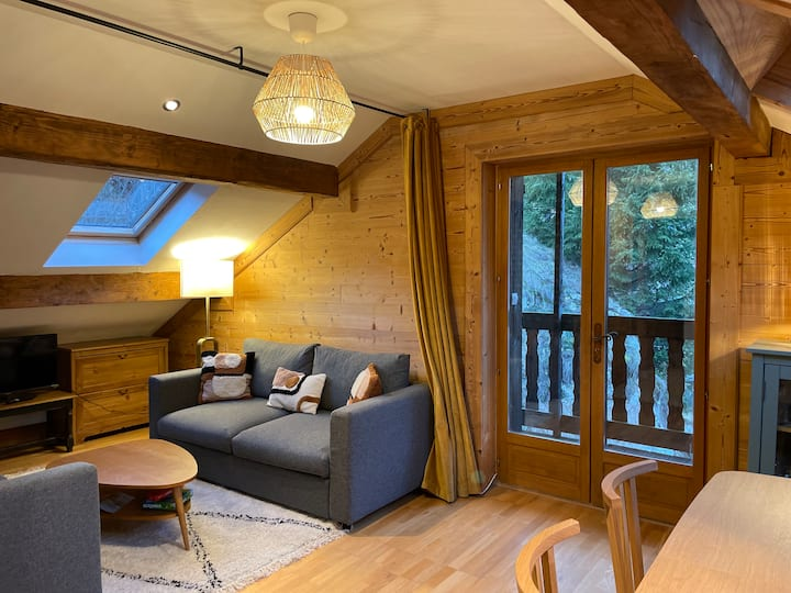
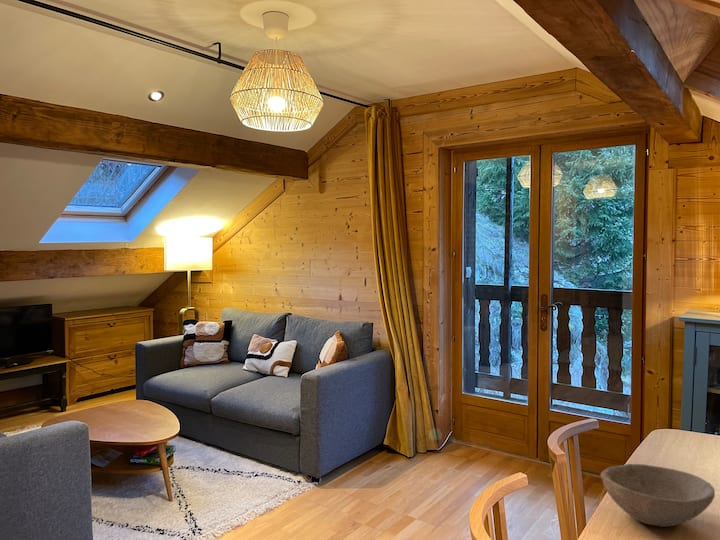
+ bowl [600,463,716,528]
